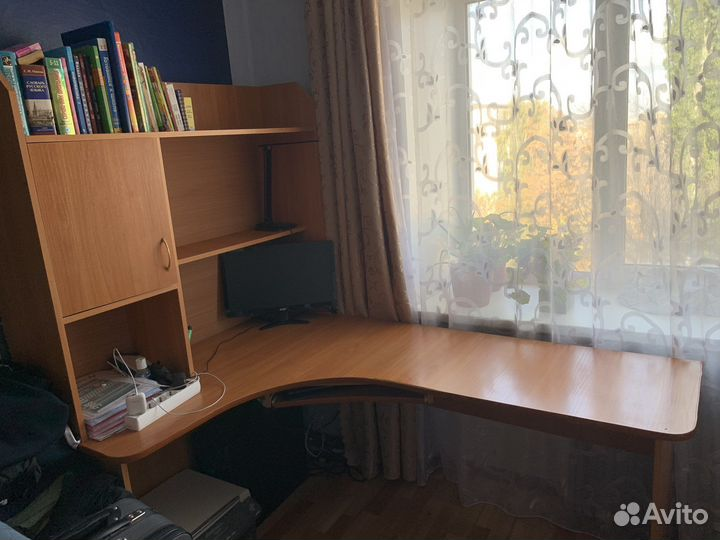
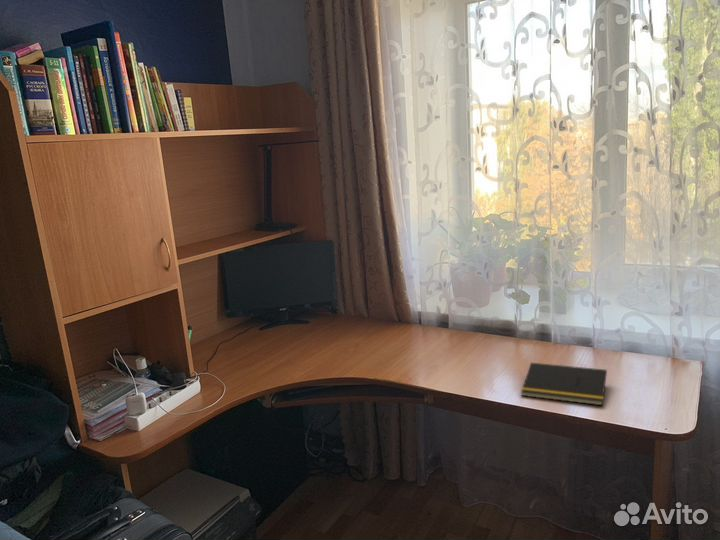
+ notepad [520,362,608,406]
